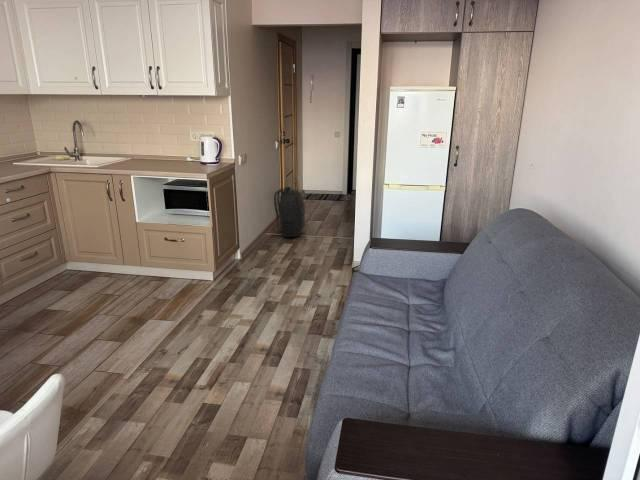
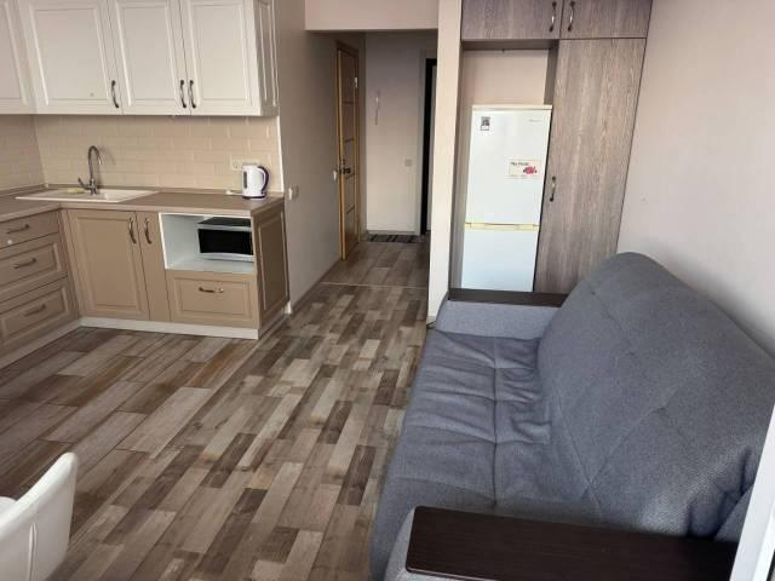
- backpack [270,186,306,238]
